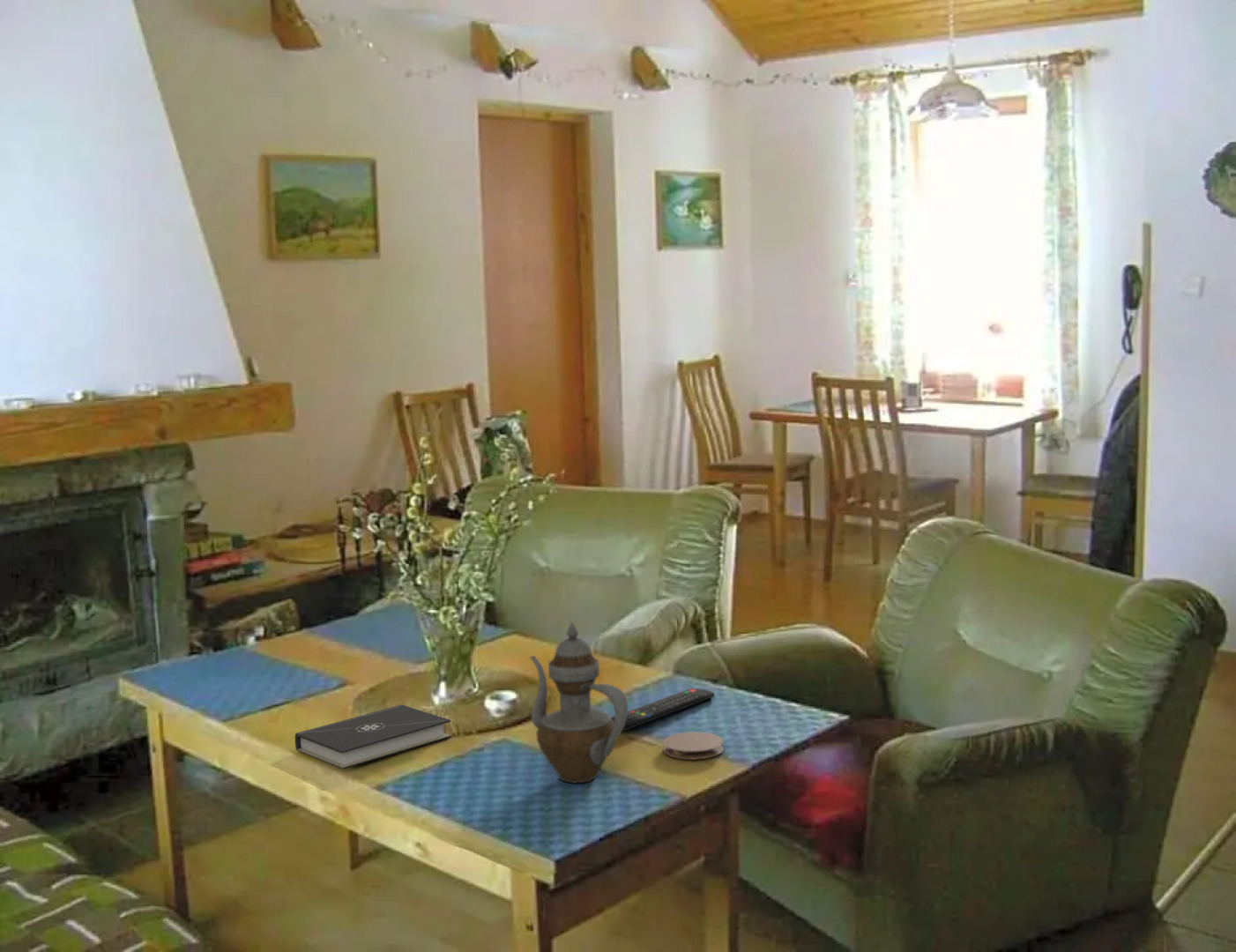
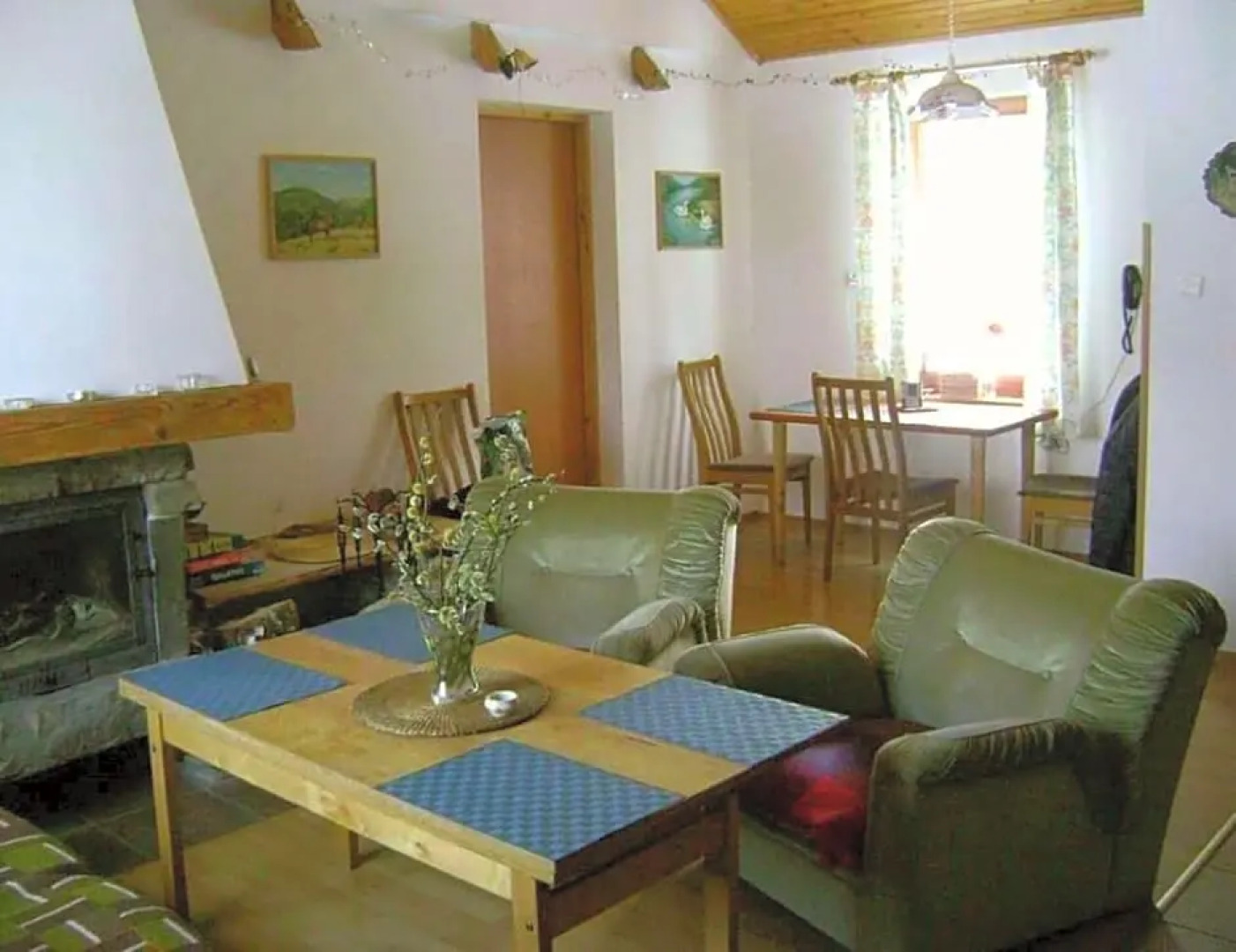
- remote control [611,688,715,732]
- coaster [662,731,725,761]
- book [294,704,452,770]
- teapot [528,620,629,784]
